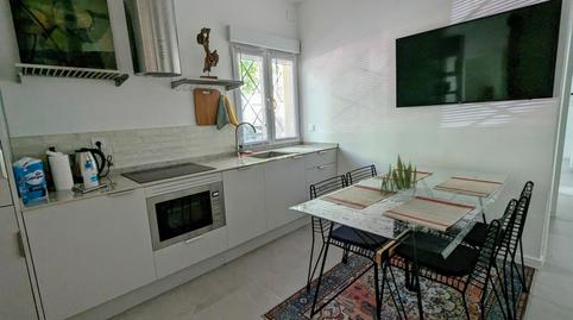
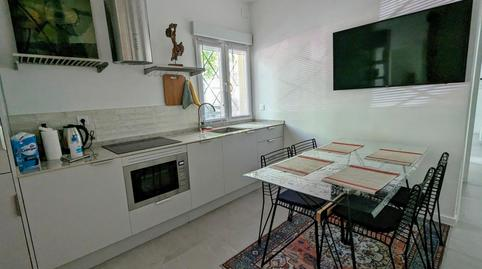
- plant [379,153,417,196]
